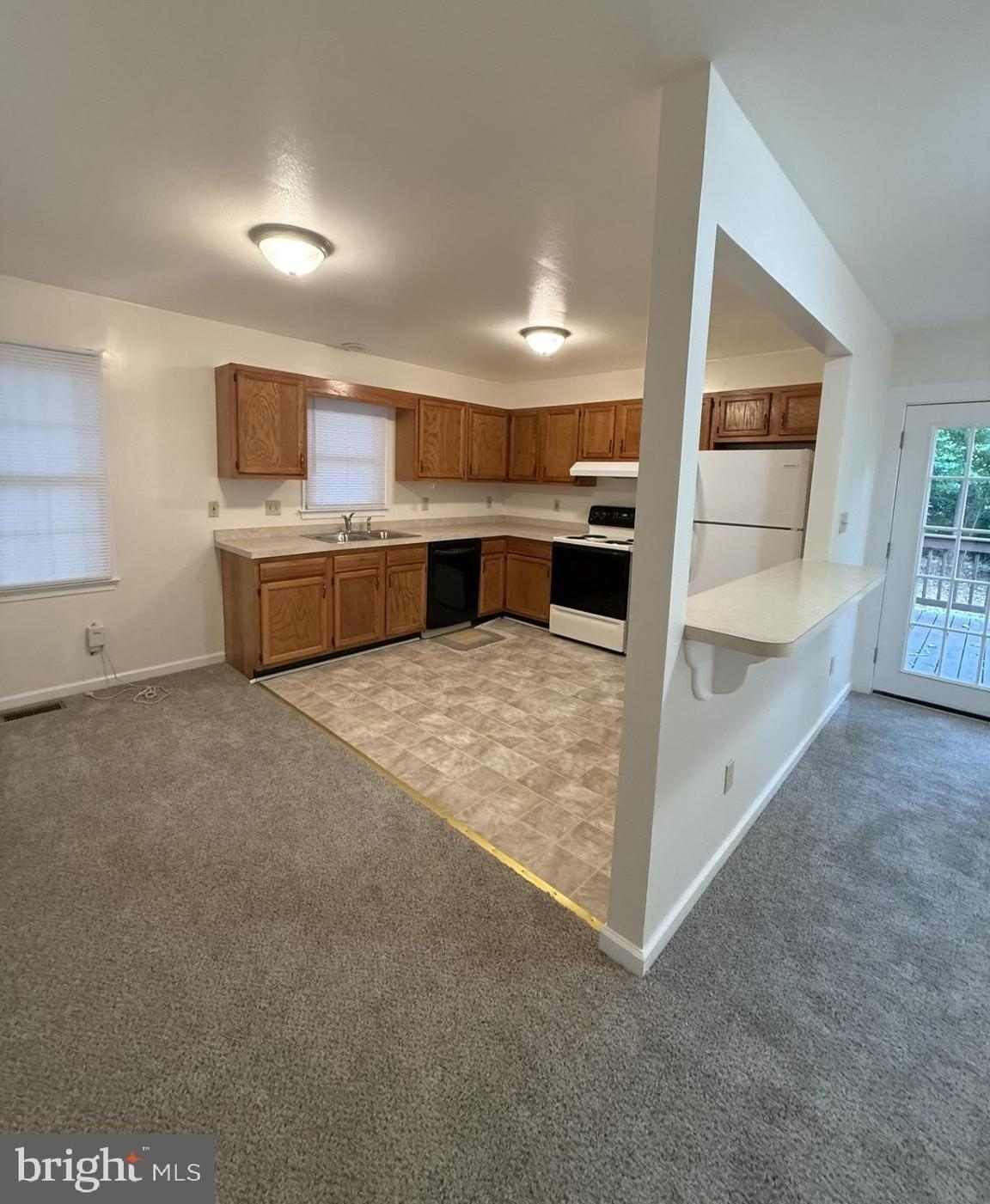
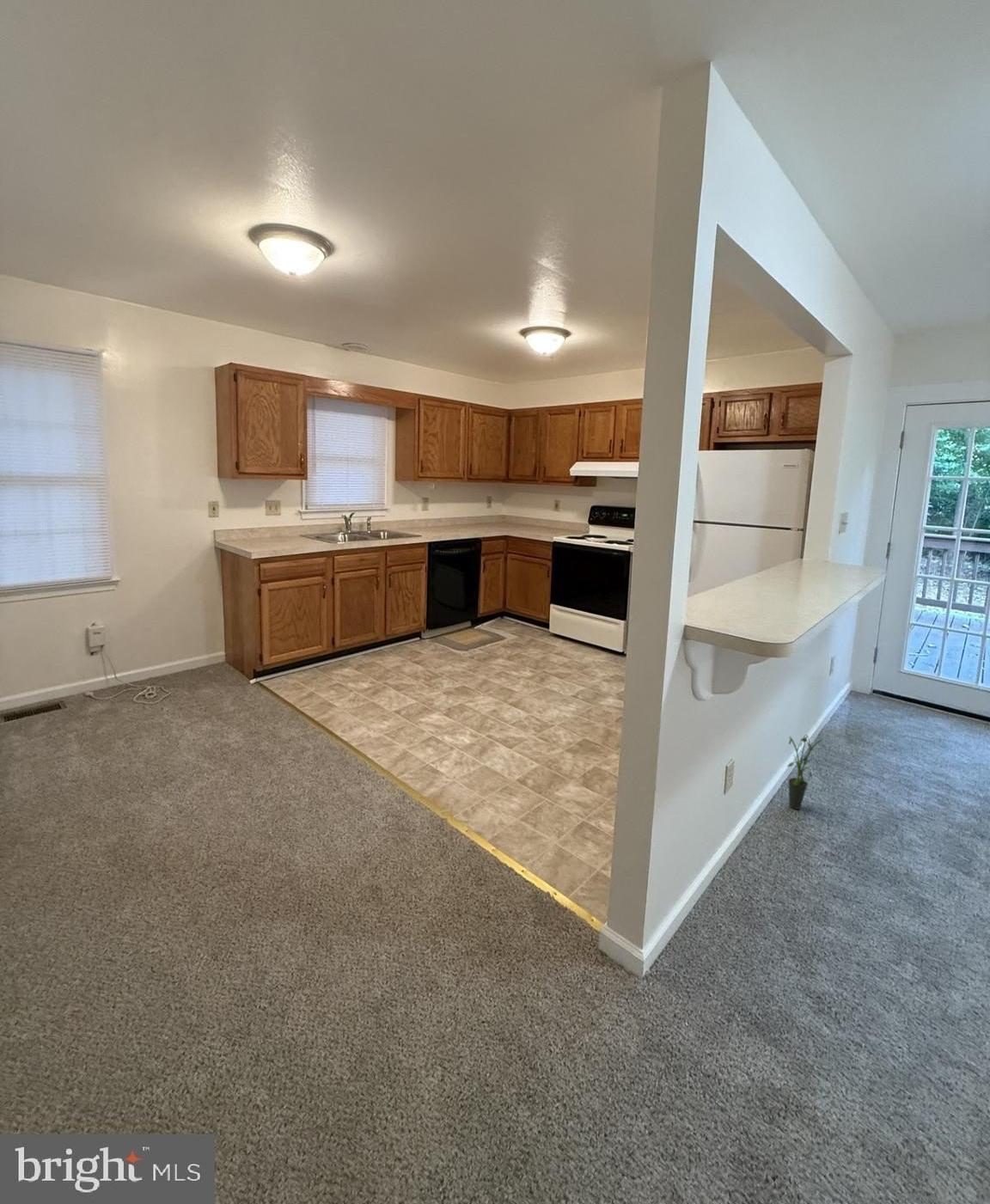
+ potted plant [786,734,828,810]
